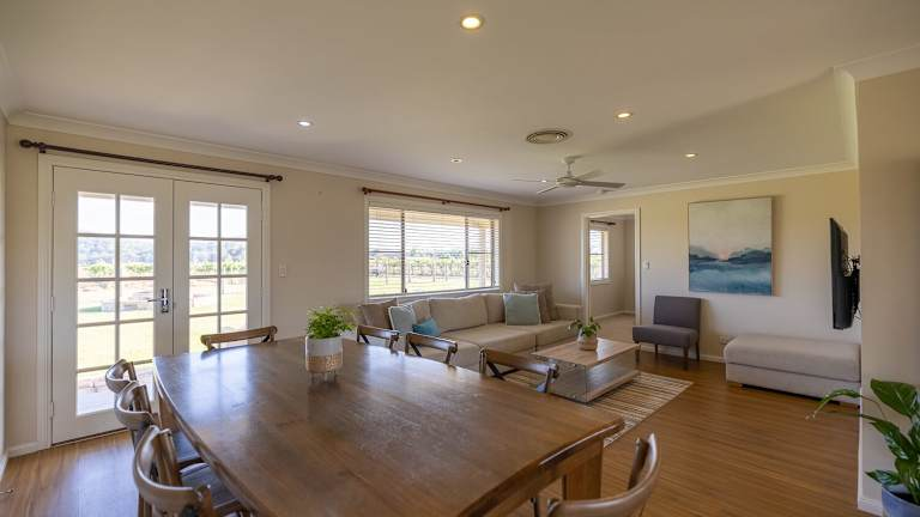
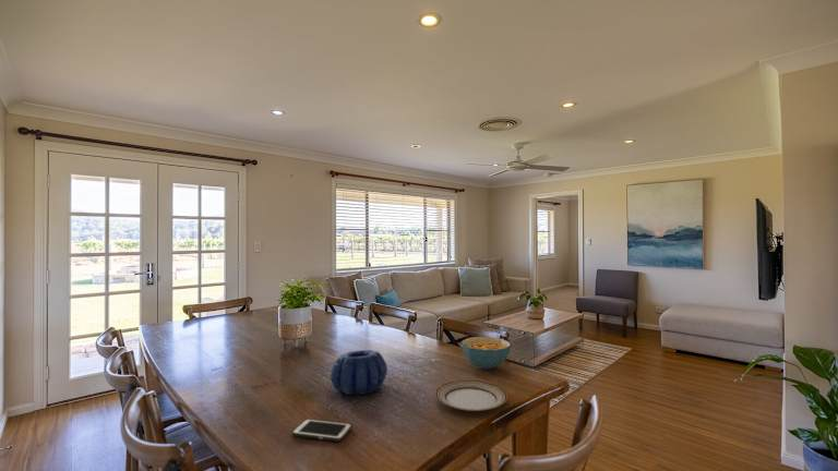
+ cell phone [291,418,352,443]
+ cereal bowl [462,336,512,370]
+ plate [434,379,508,412]
+ decorative bowl [330,349,388,396]
